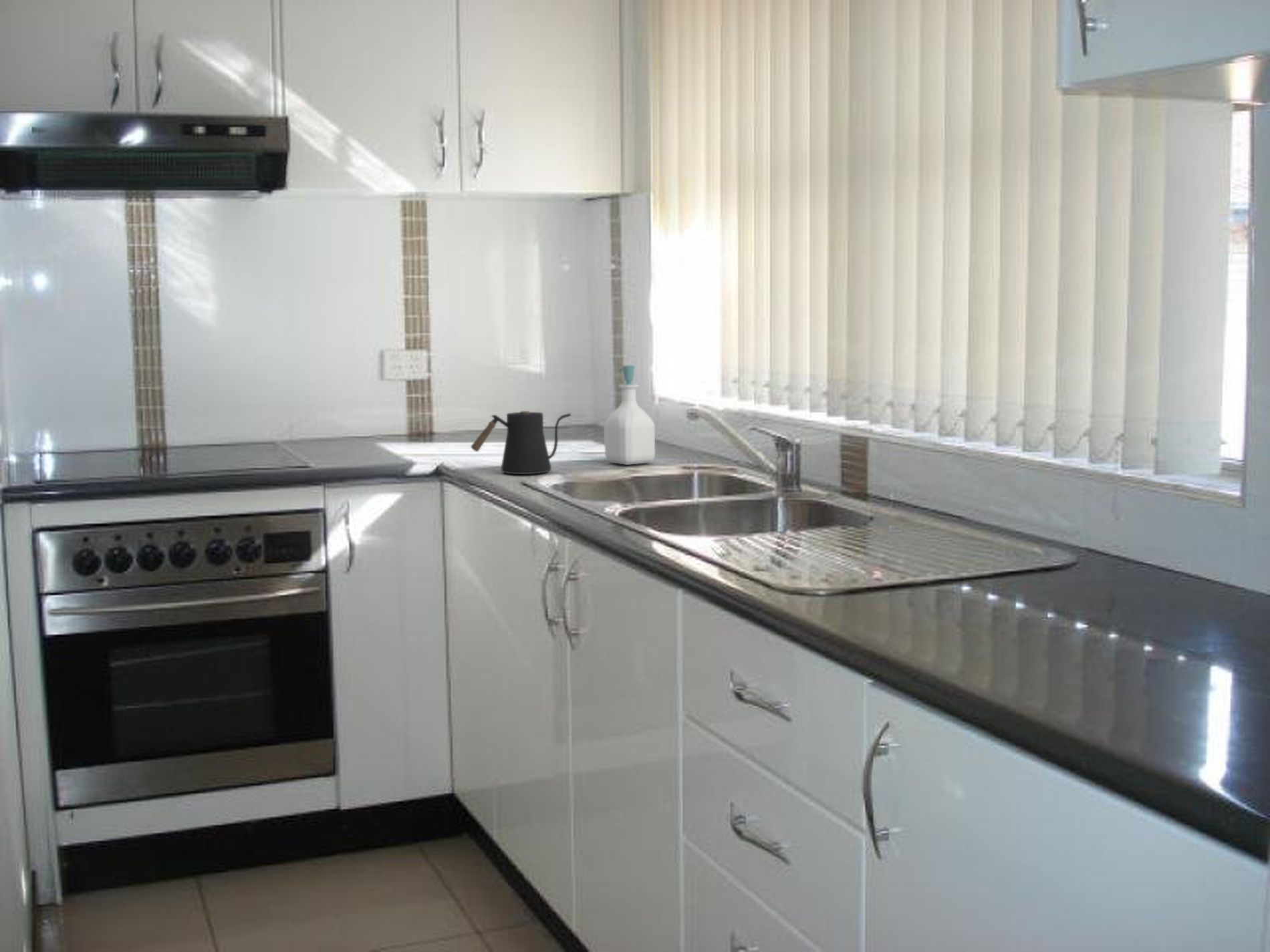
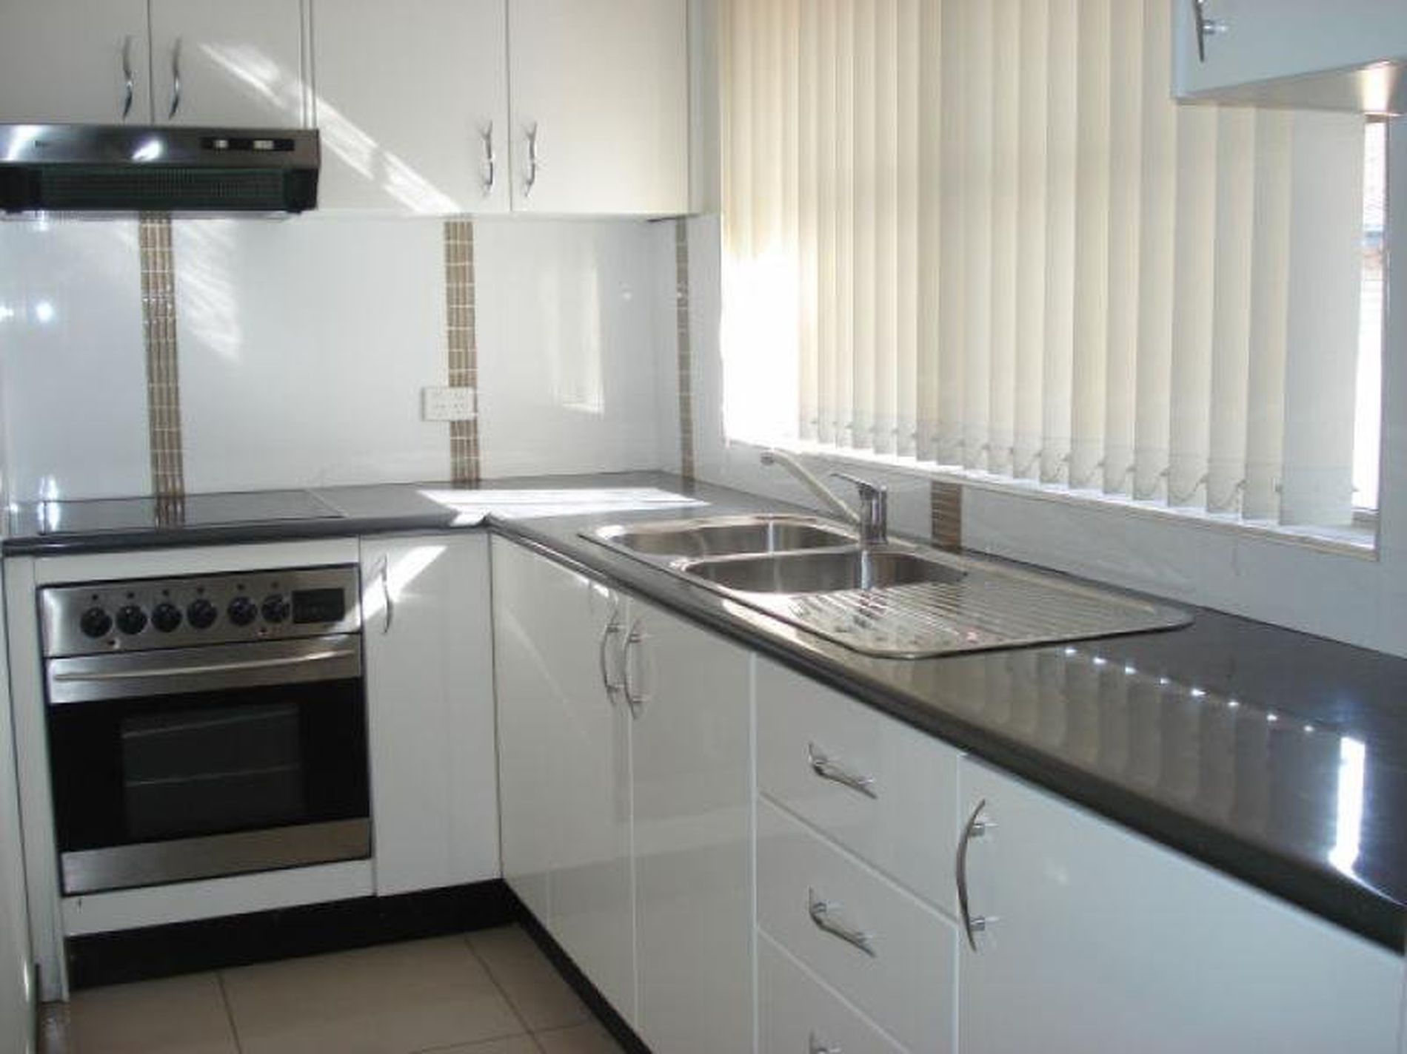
- kettle [470,410,572,475]
- soap bottle [604,365,656,466]
